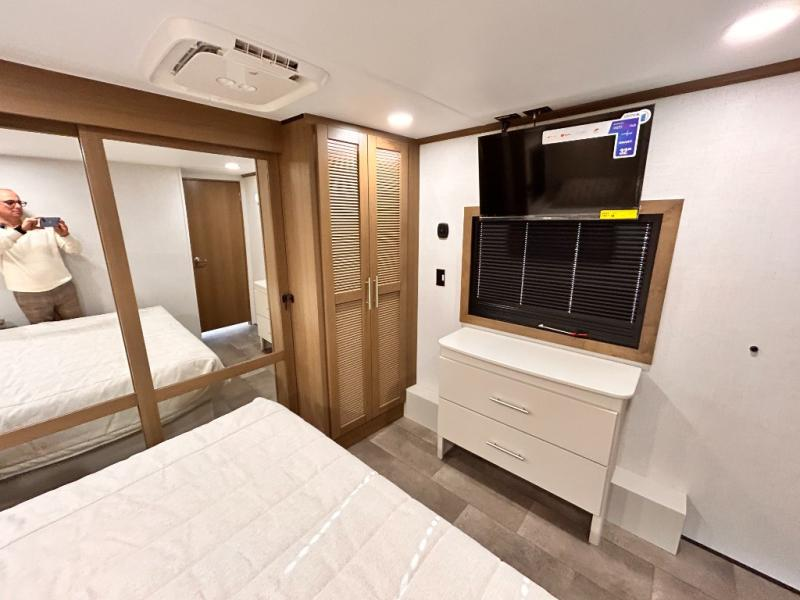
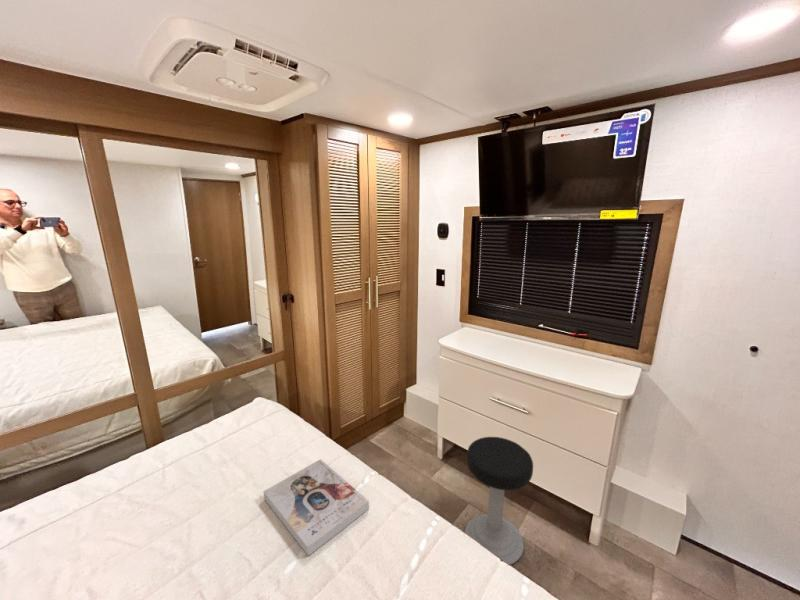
+ stool [464,436,534,566]
+ book [262,458,370,557]
